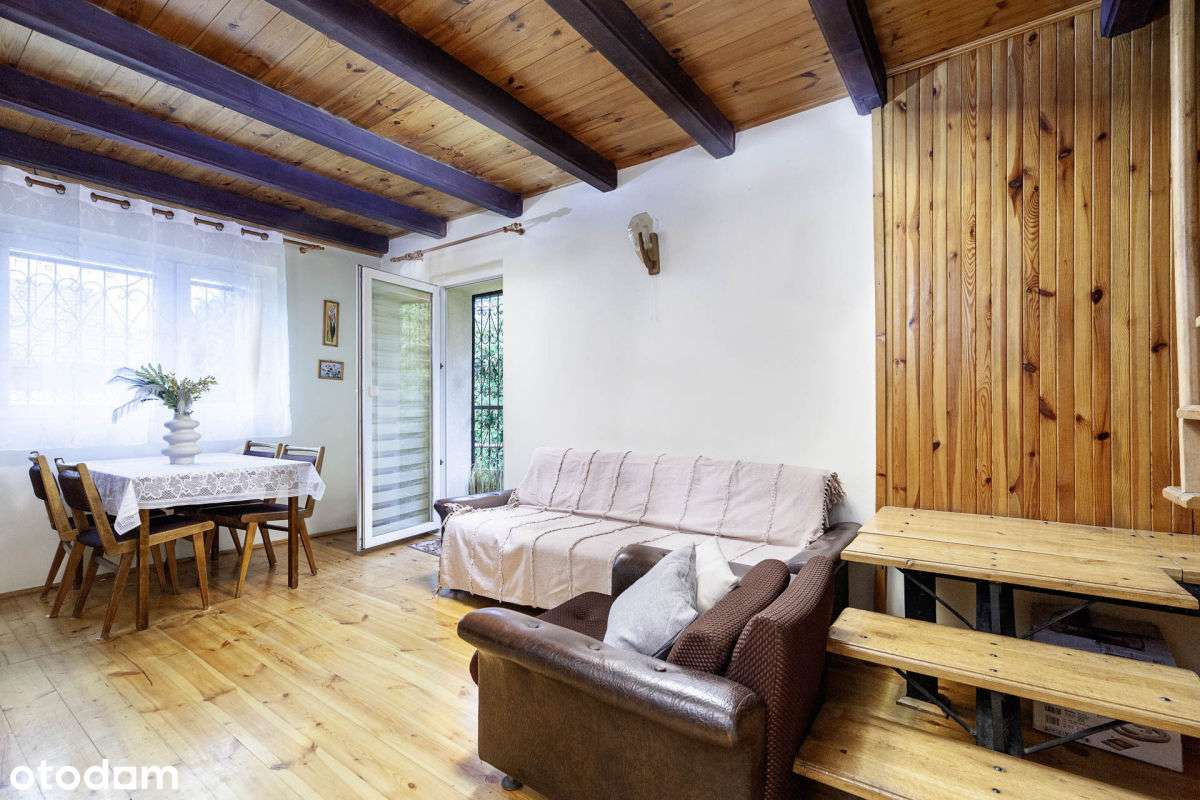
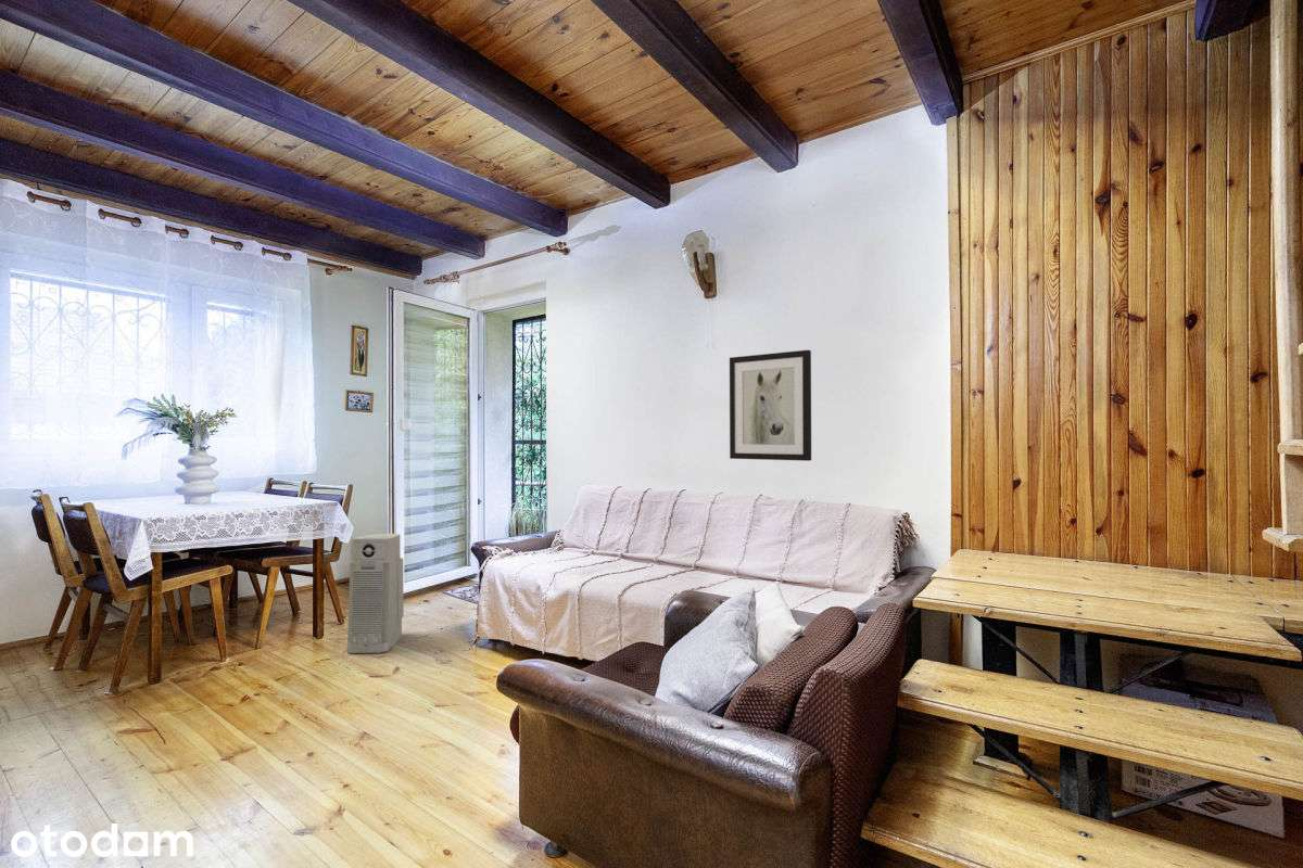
+ wall art [729,349,812,462]
+ air purifier [346,533,405,654]
